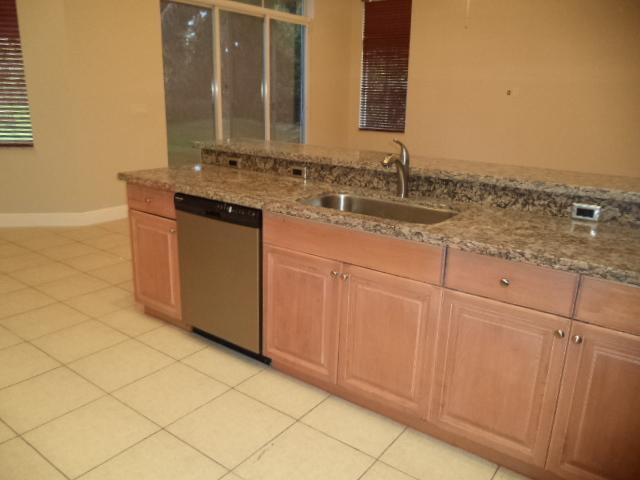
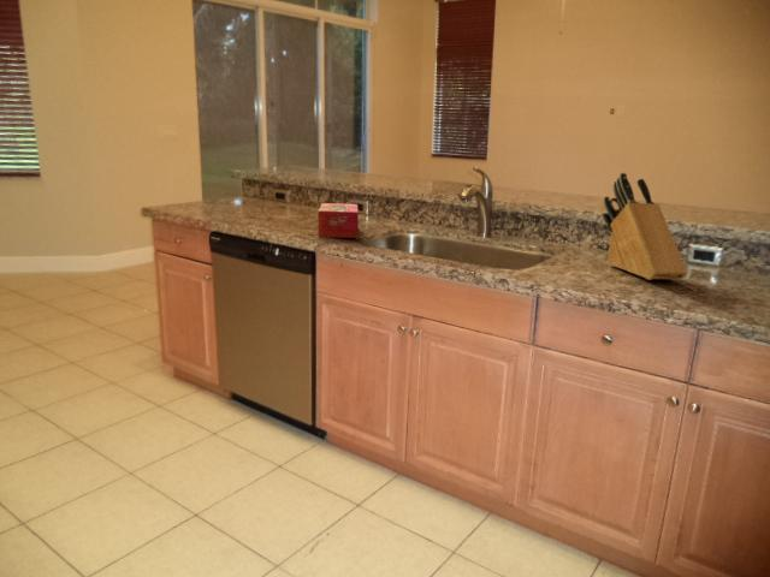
+ knife block [600,172,688,281]
+ tissue box [318,202,360,239]
